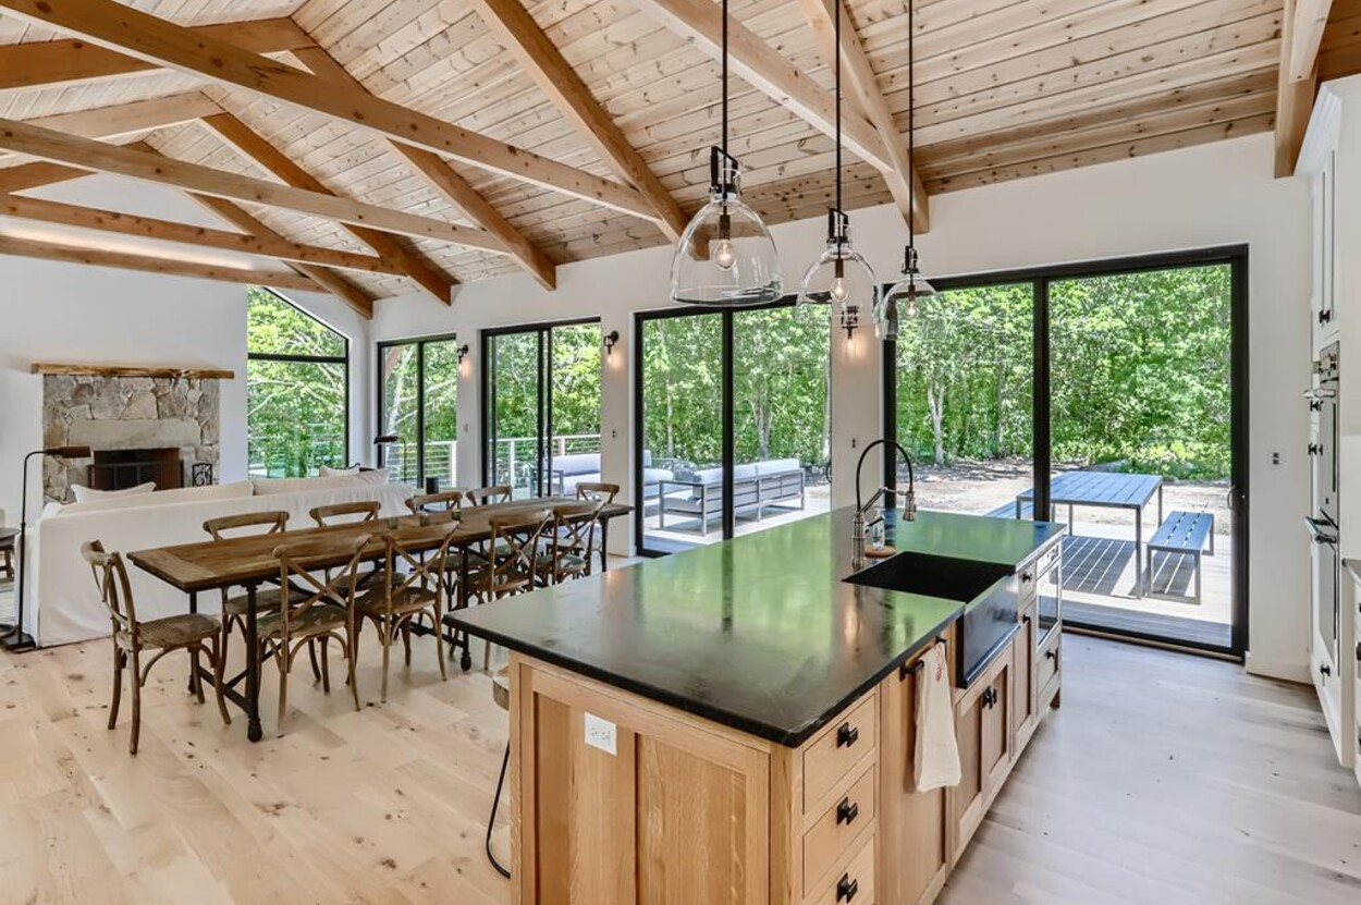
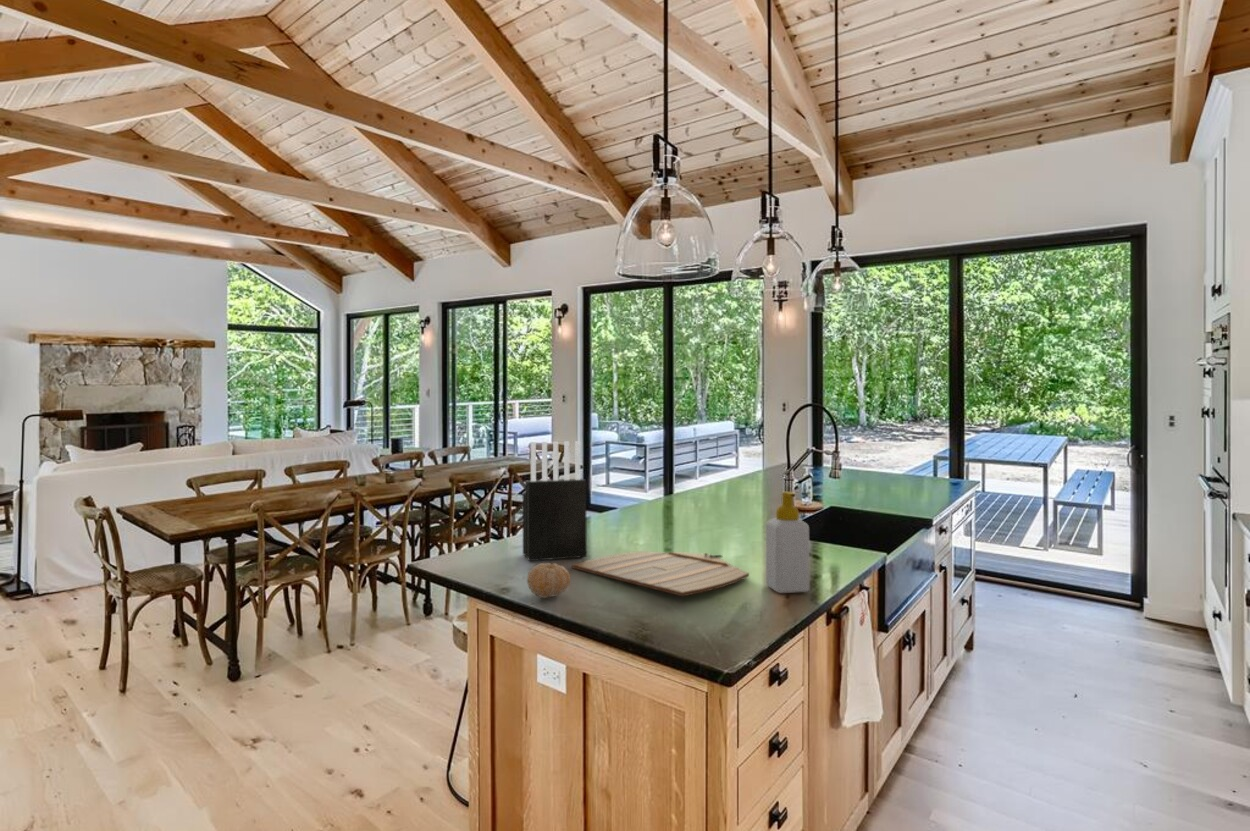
+ soap bottle [765,491,810,594]
+ fruit [526,562,571,599]
+ cutting board [571,550,750,597]
+ knife block [522,440,588,562]
